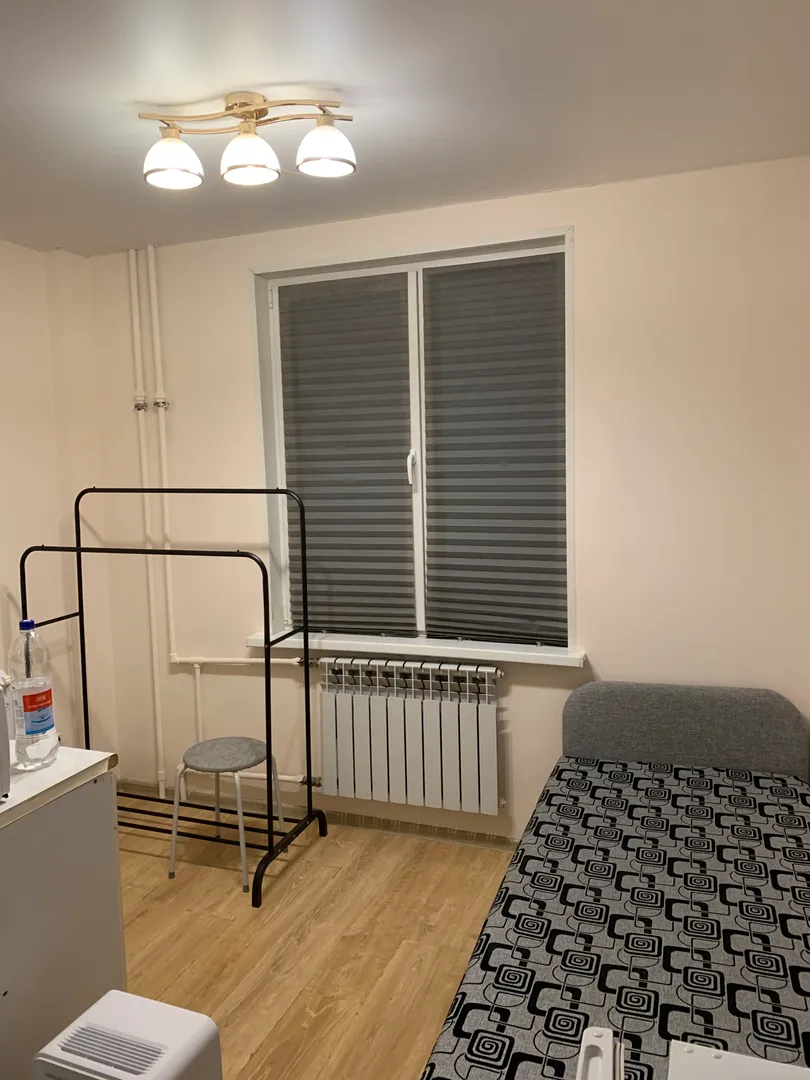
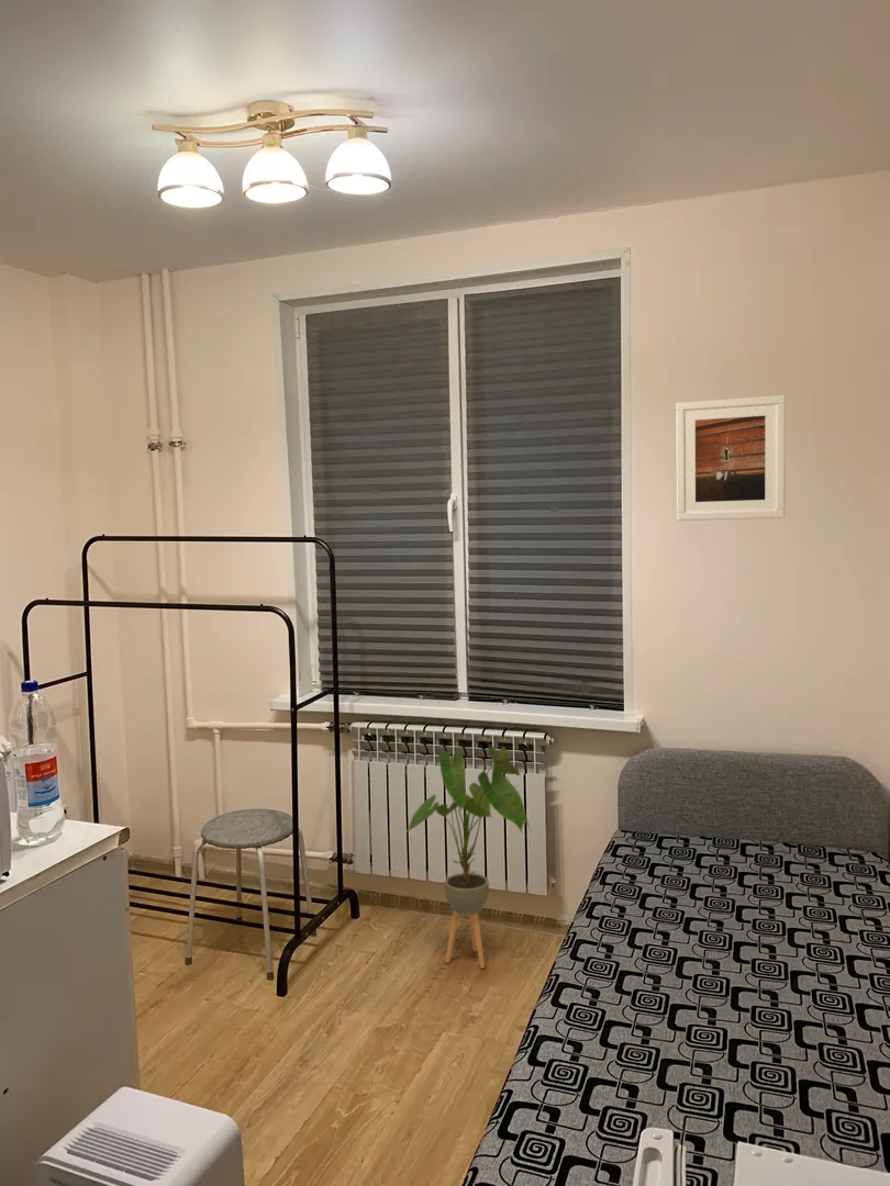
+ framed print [675,394,787,522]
+ house plant [404,745,532,970]
